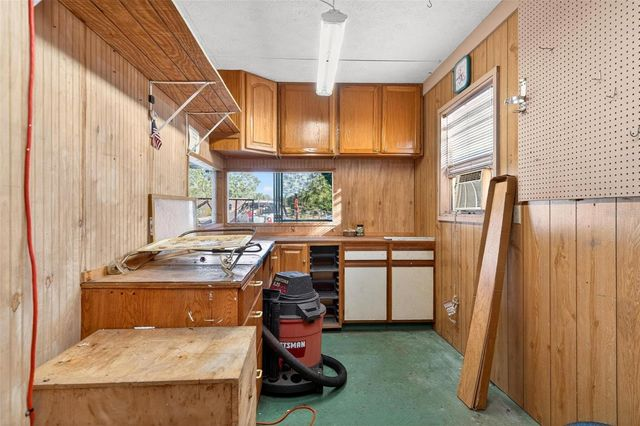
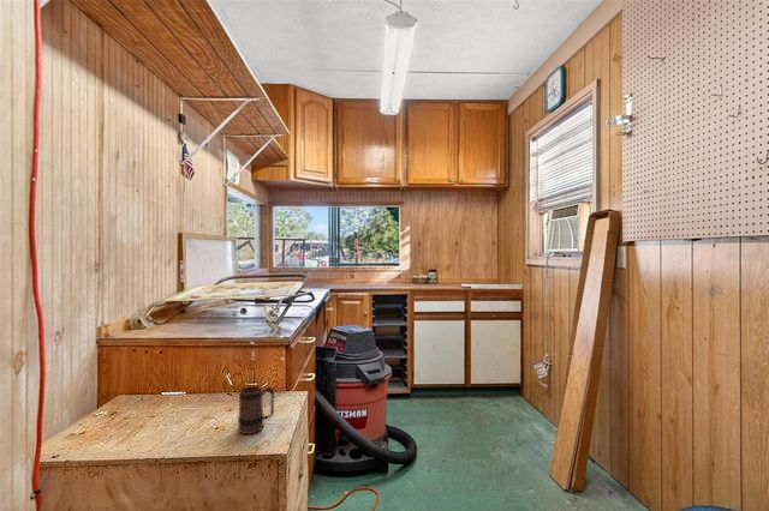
+ mug [237,385,275,435]
